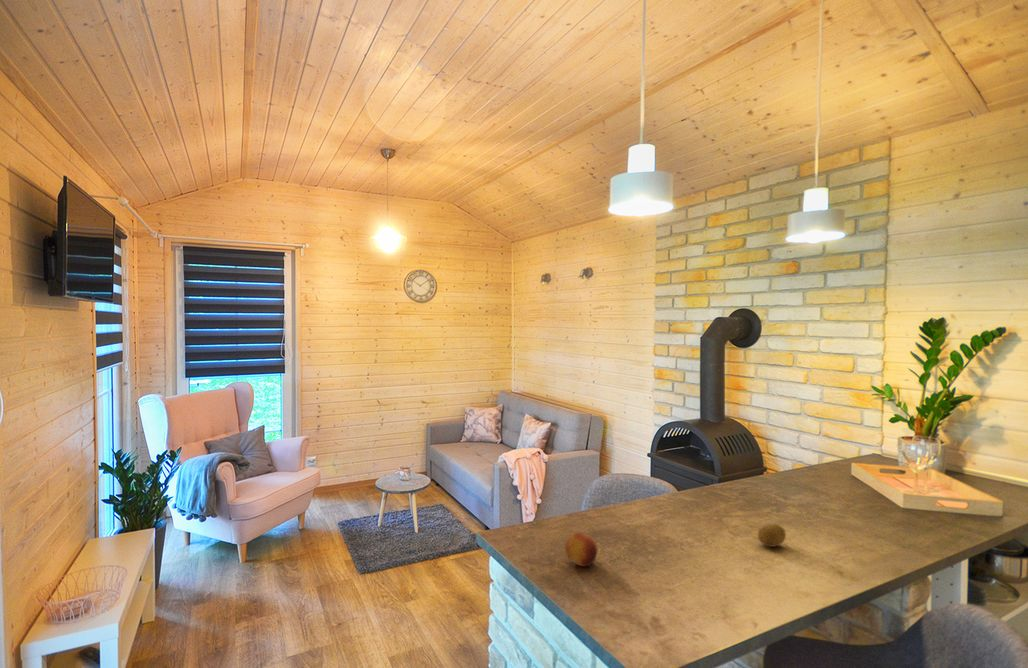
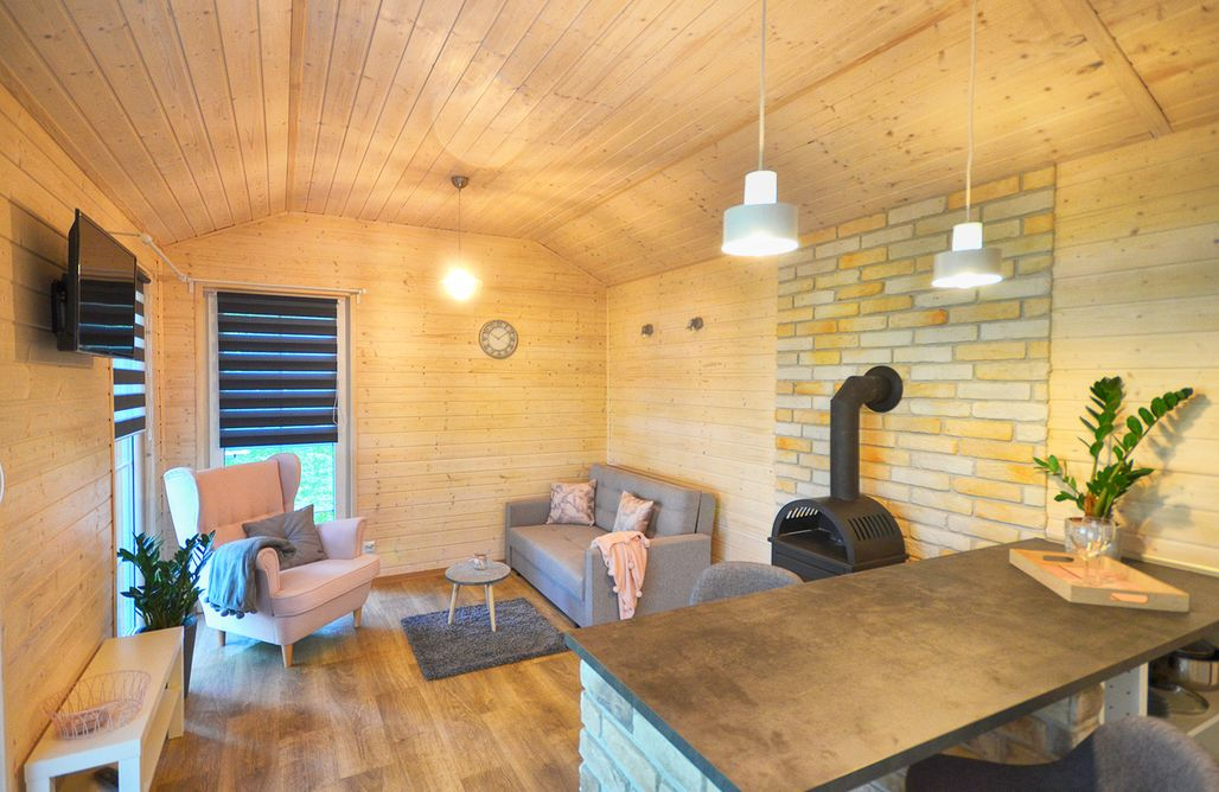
- fruit [564,532,598,568]
- fruit [757,523,787,548]
